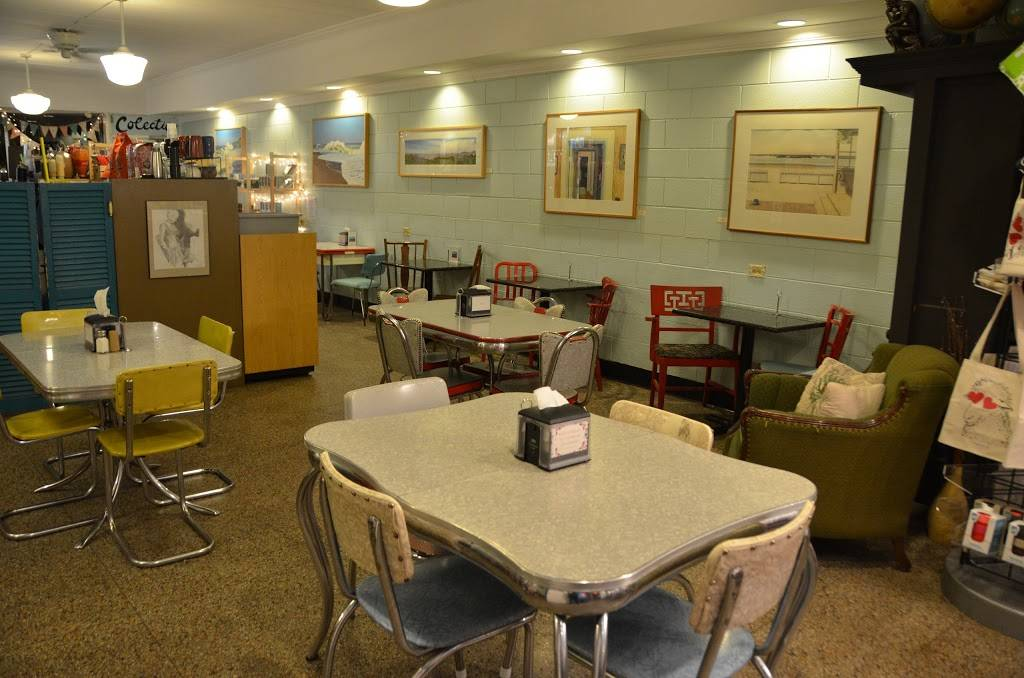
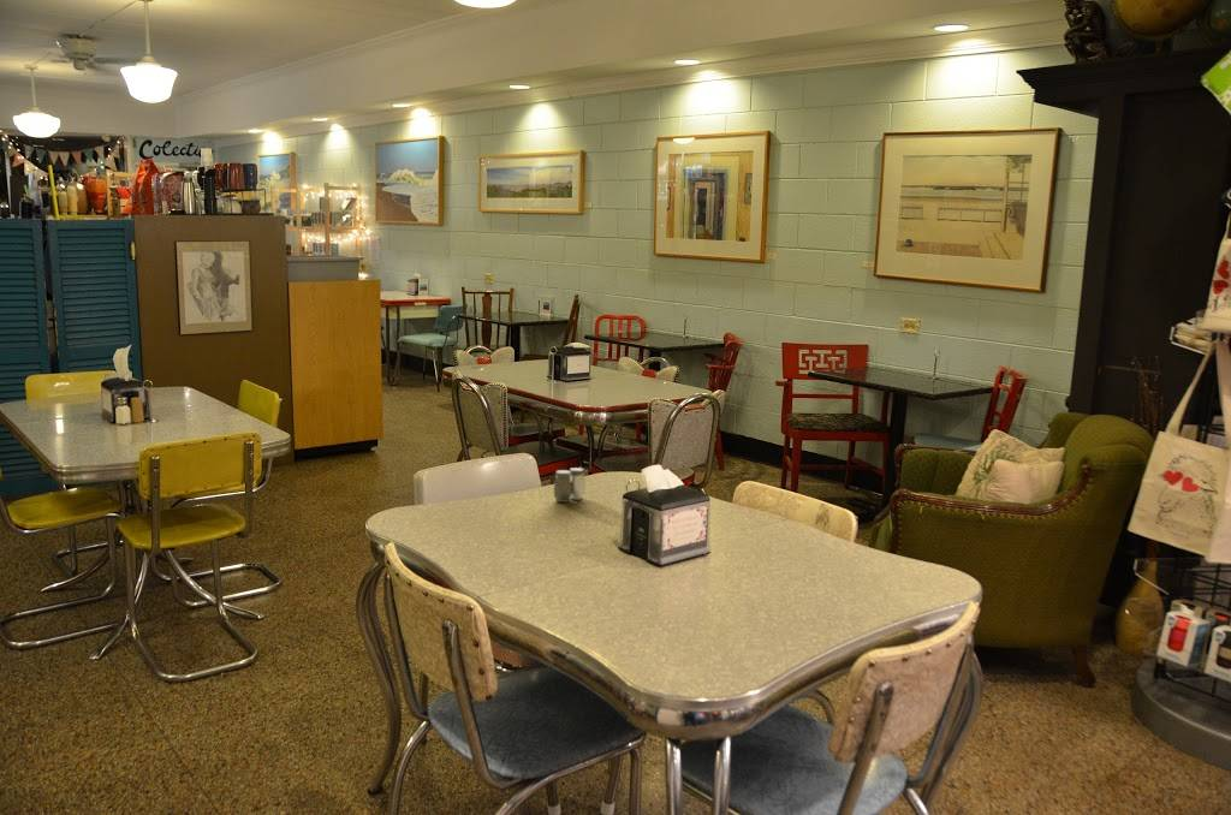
+ salt and pepper shaker [553,466,587,504]
